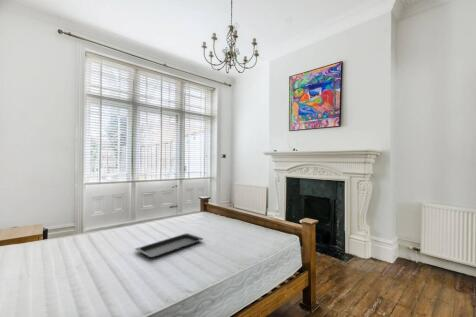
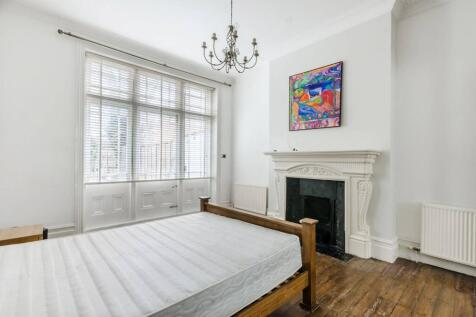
- serving tray [134,232,204,259]
